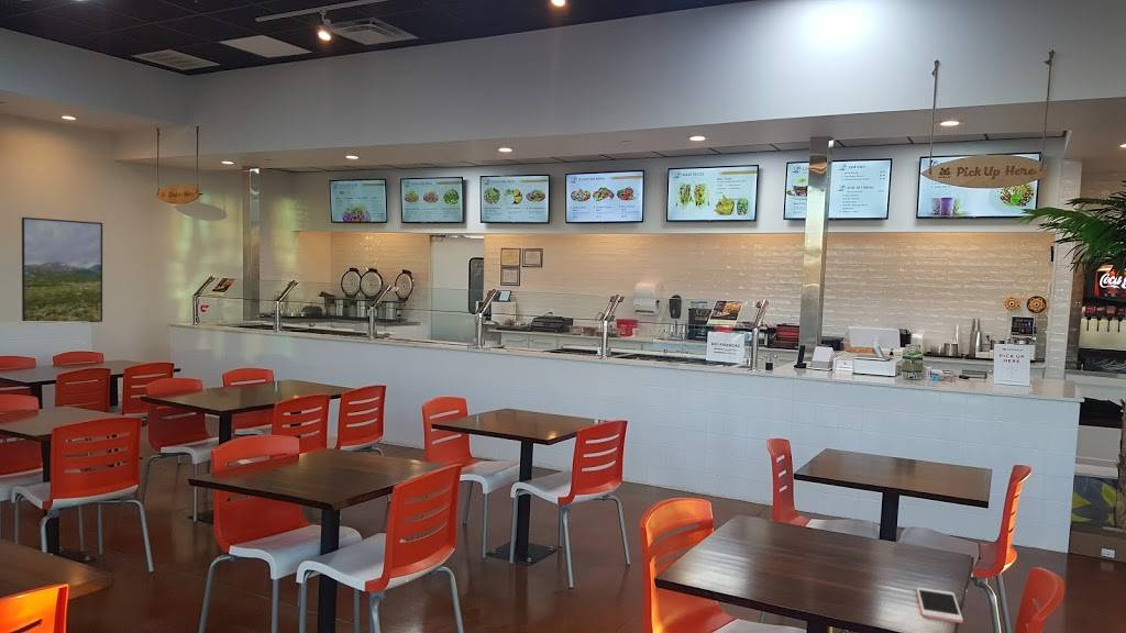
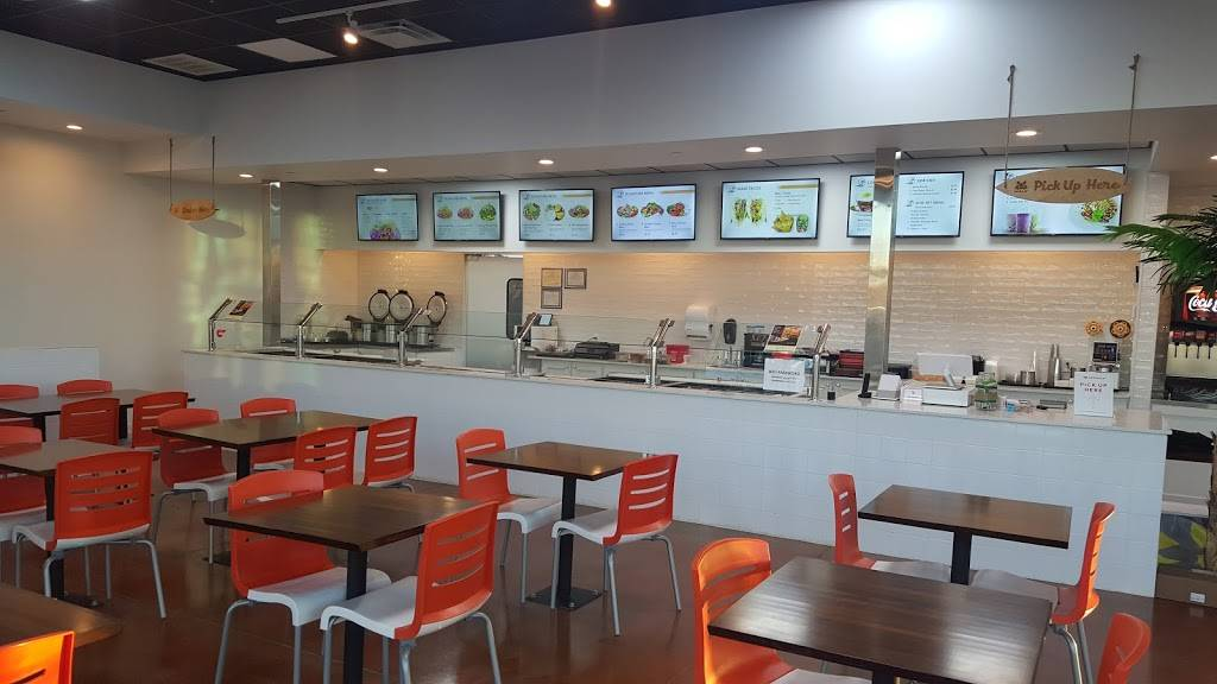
- cell phone [916,586,964,624]
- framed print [21,216,103,323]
